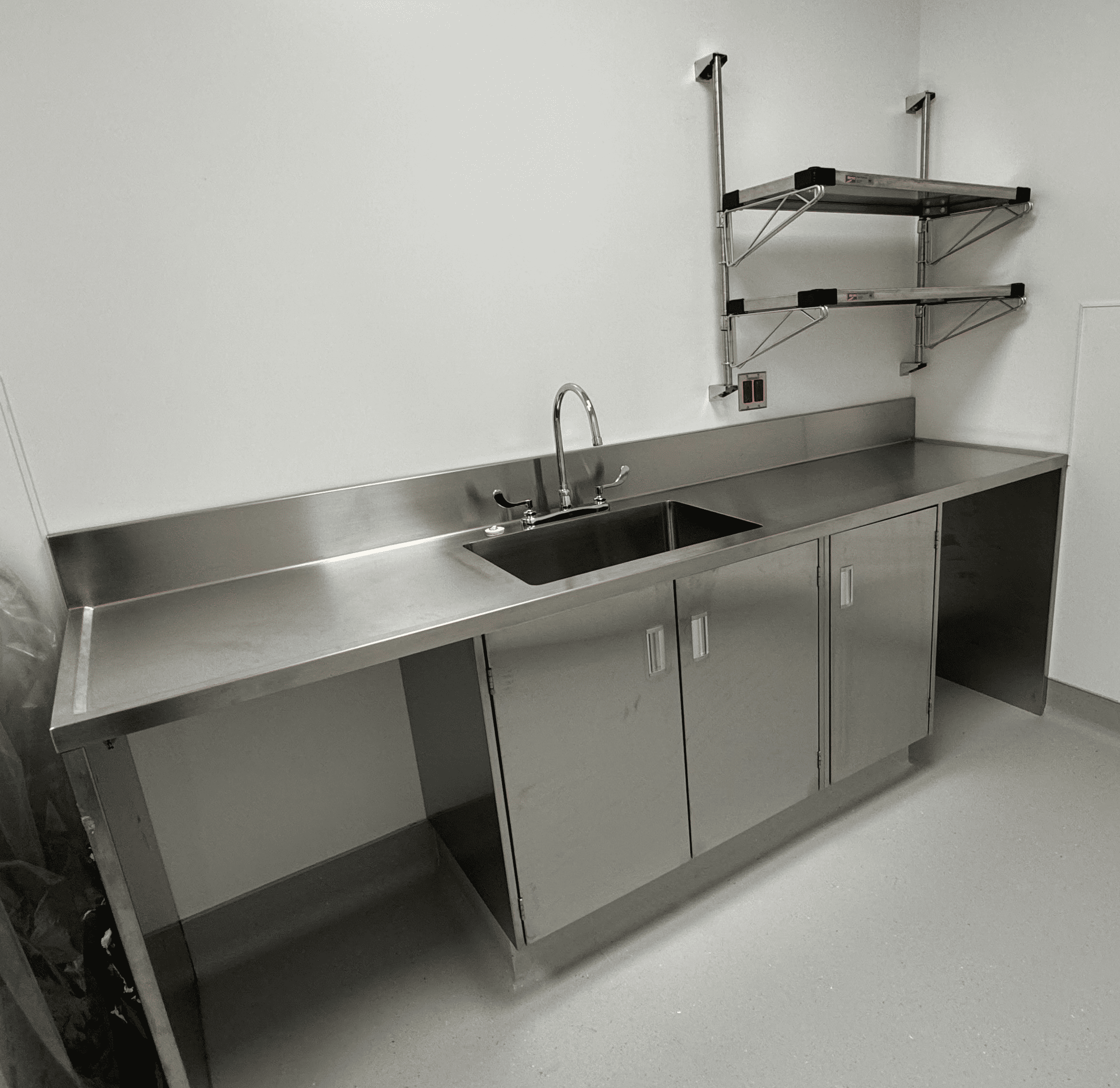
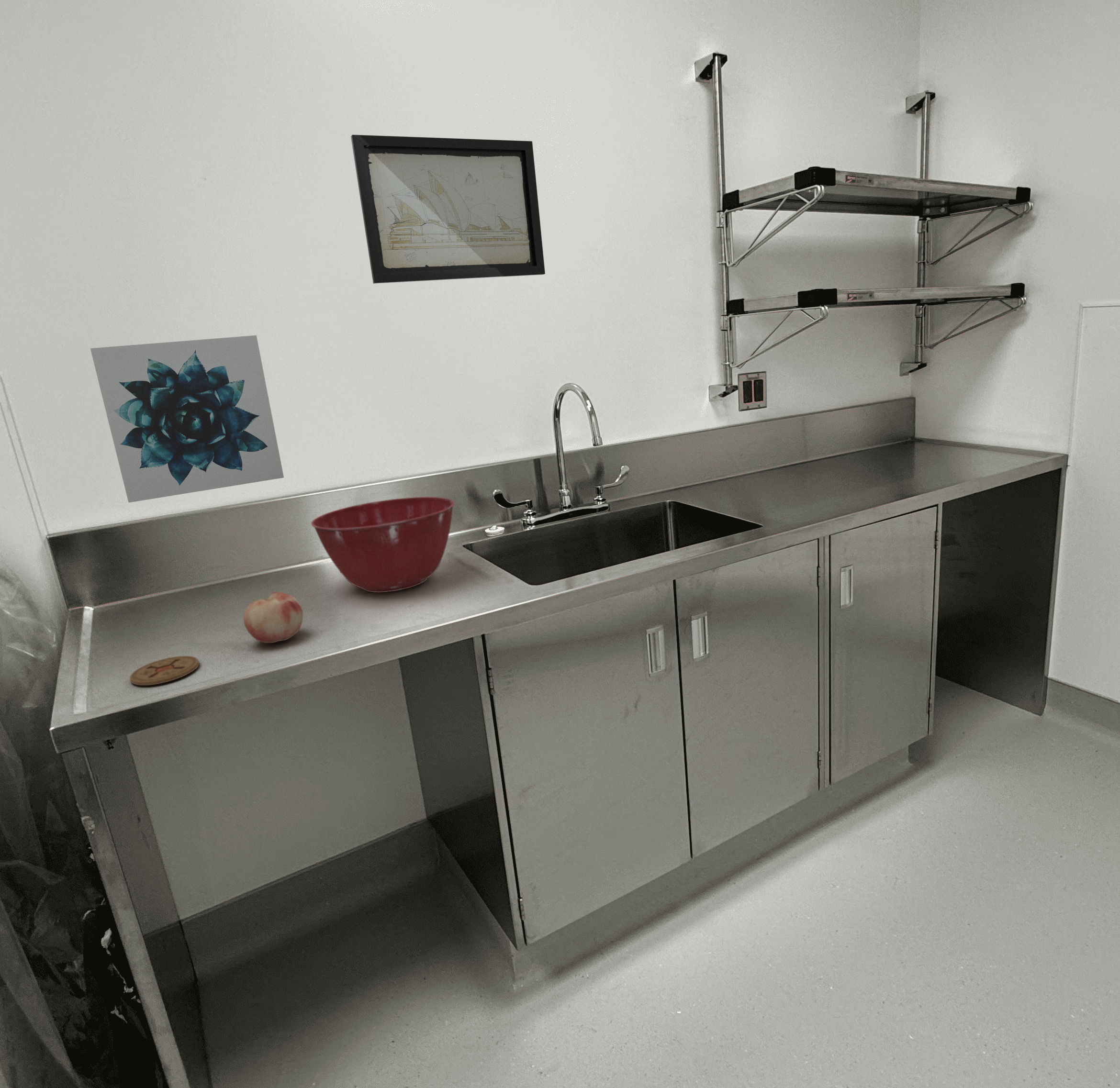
+ wall art [90,335,284,503]
+ mixing bowl [311,497,455,593]
+ coaster [129,655,200,686]
+ fruit [243,591,303,644]
+ wall art [350,134,546,284]
